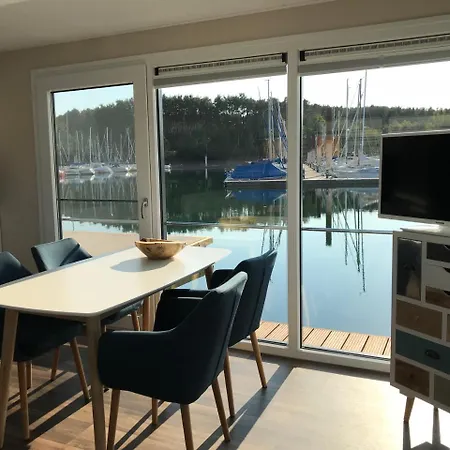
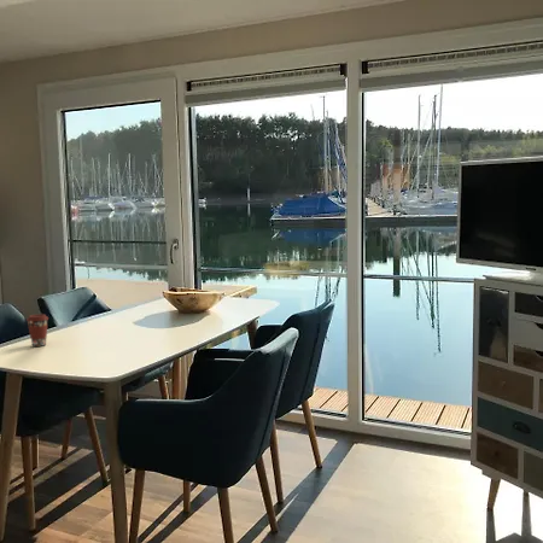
+ coffee cup [25,313,49,348]
